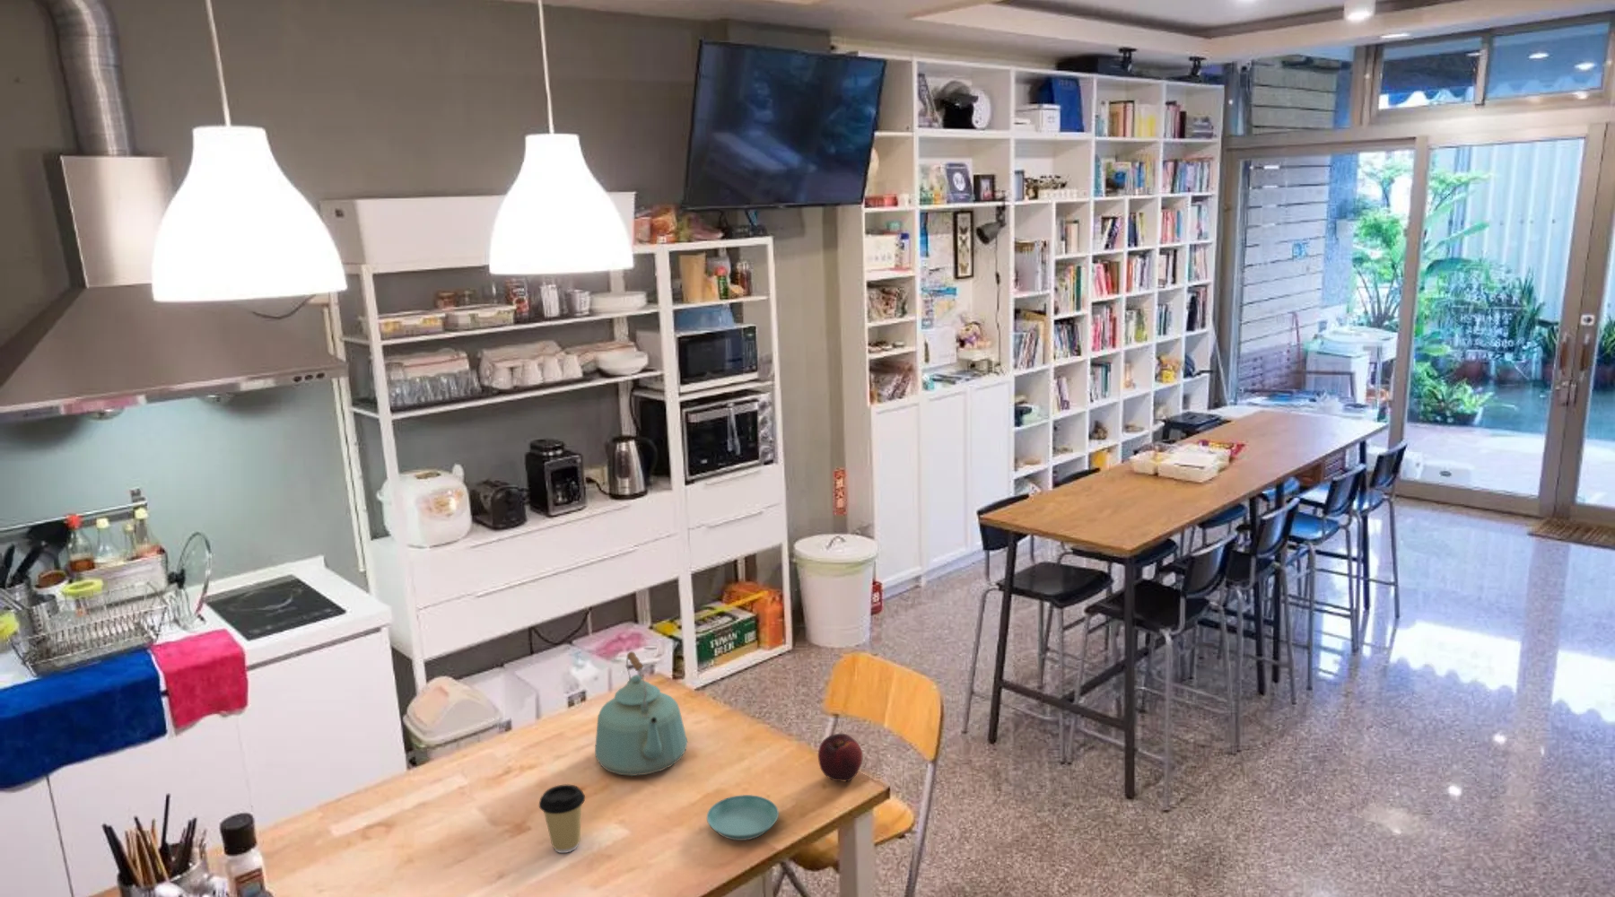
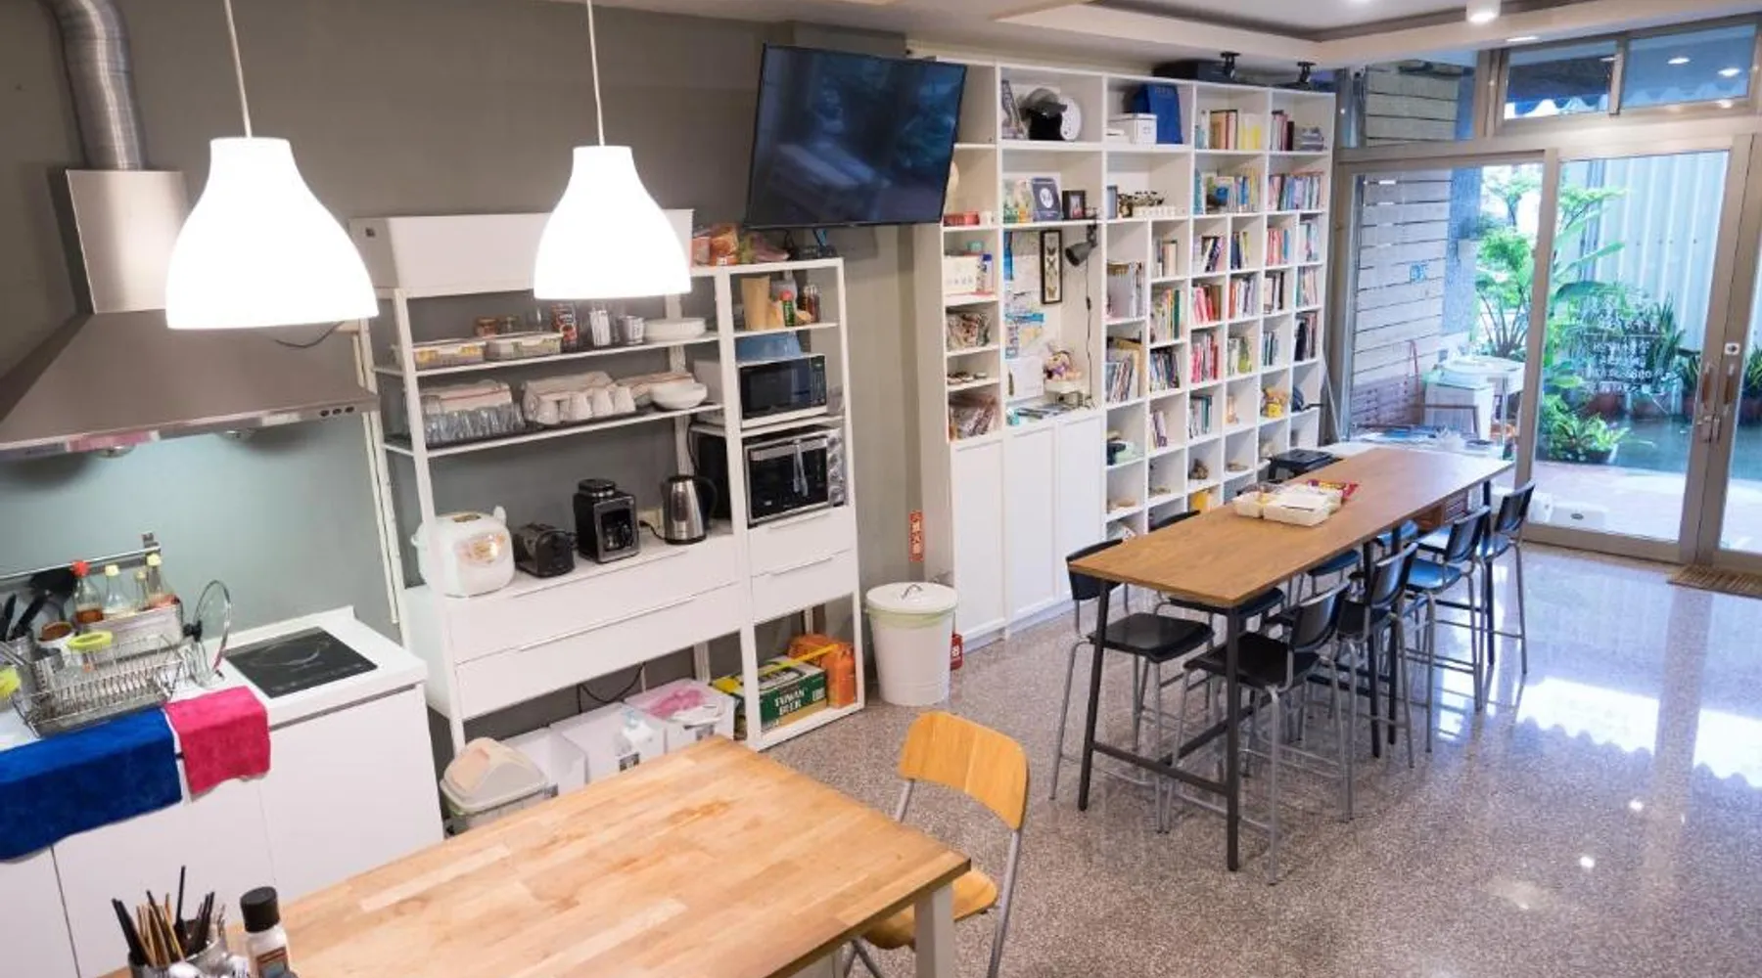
- fruit [817,732,864,782]
- kettle [594,651,688,777]
- saucer [706,794,780,842]
- coffee cup [538,783,585,854]
